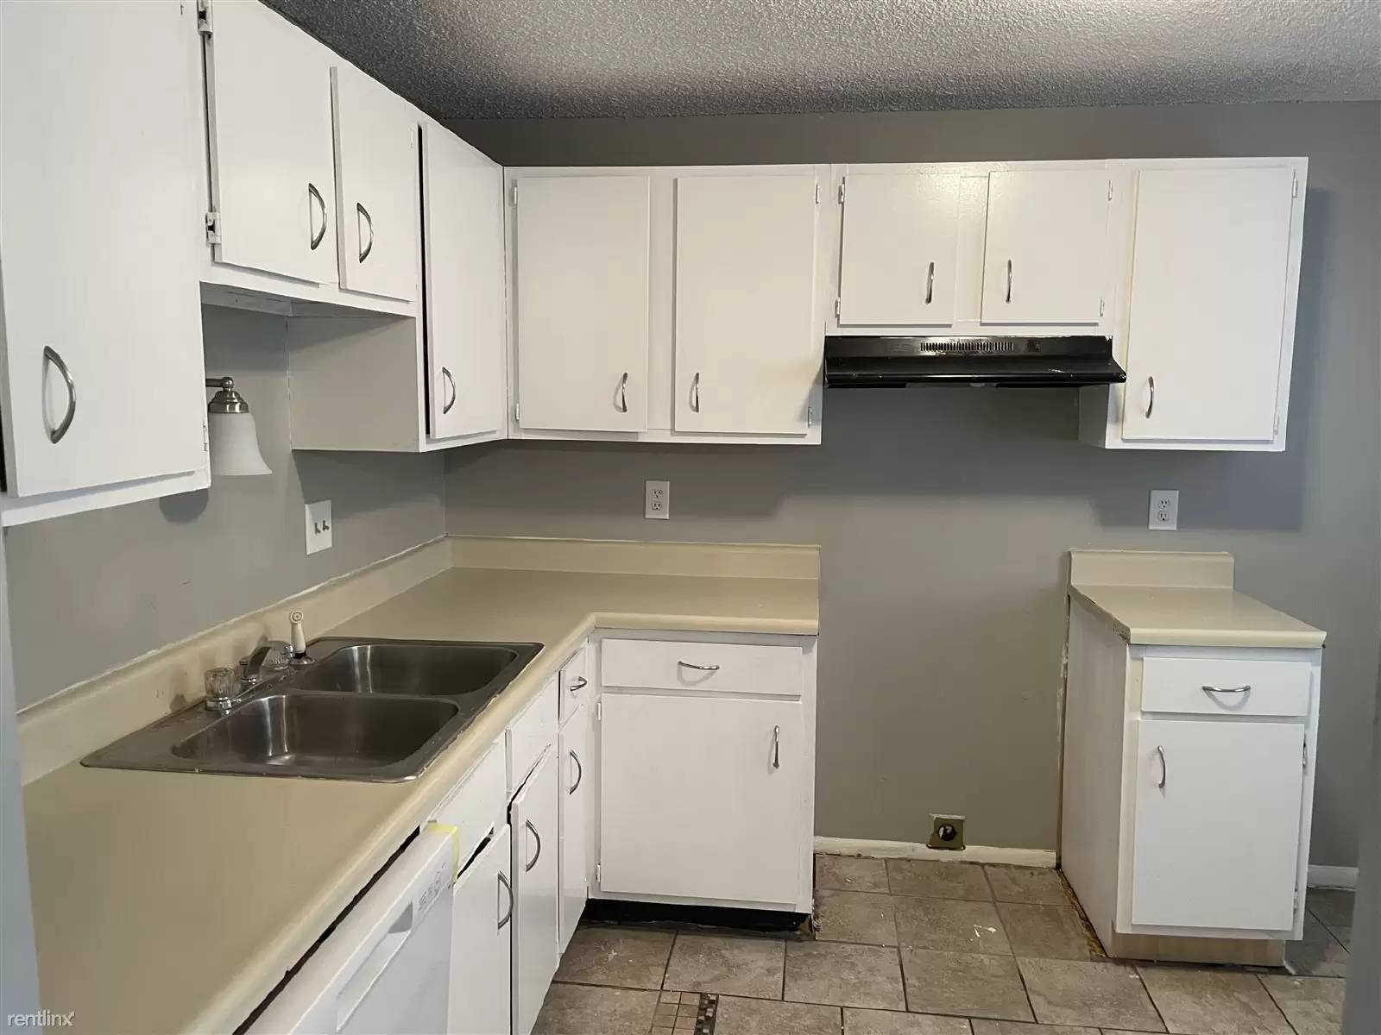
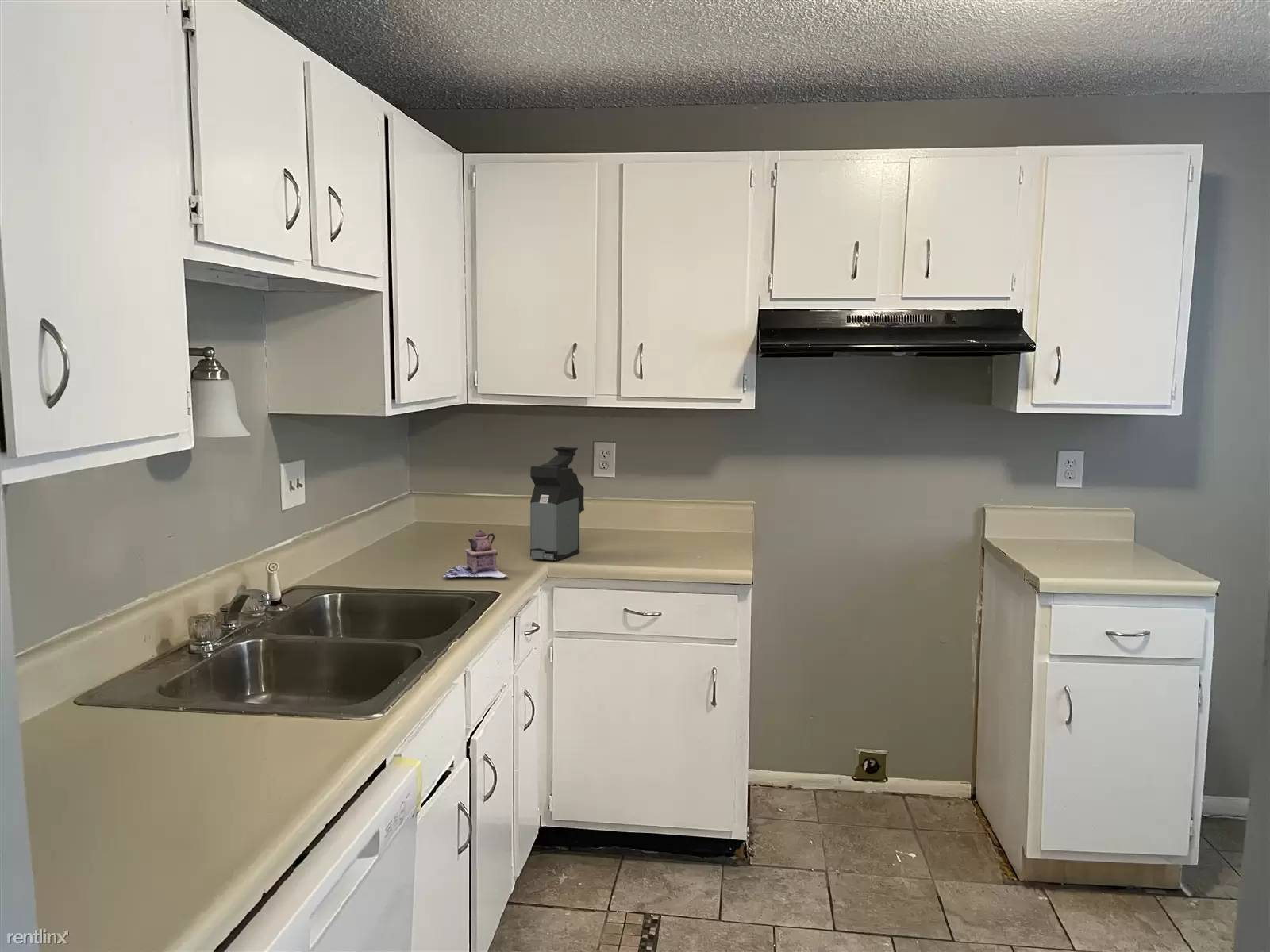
+ teapot [442,529,508,579]
+ coffee maker [529,447,585,561]
